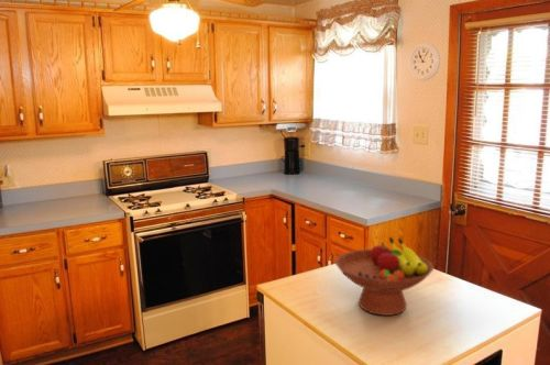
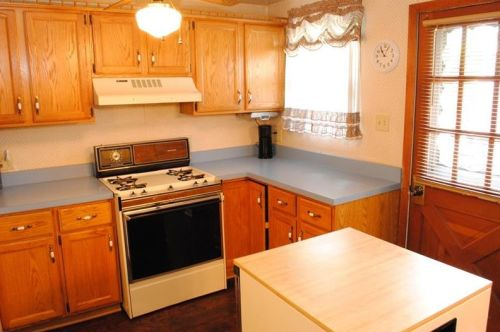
- fruit bowl [334,236,435,317]
